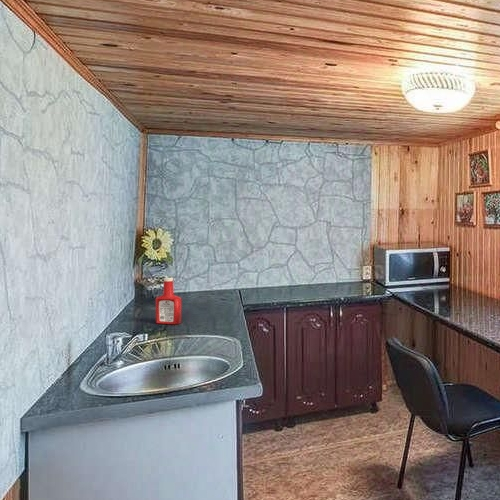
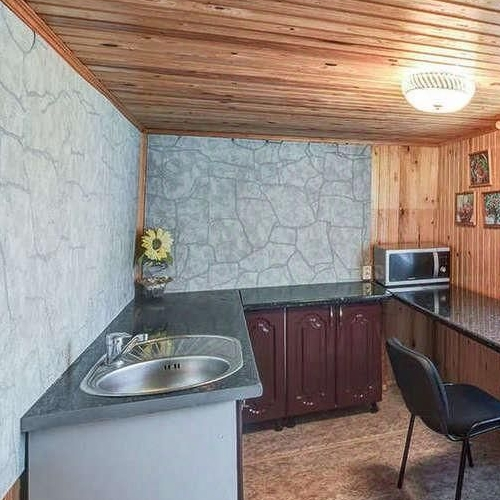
- soap bottle [155,277,182,325]
